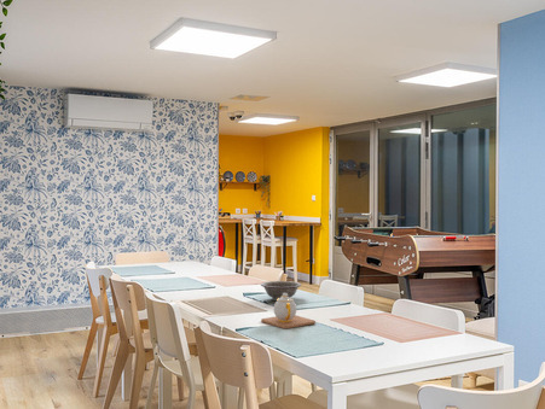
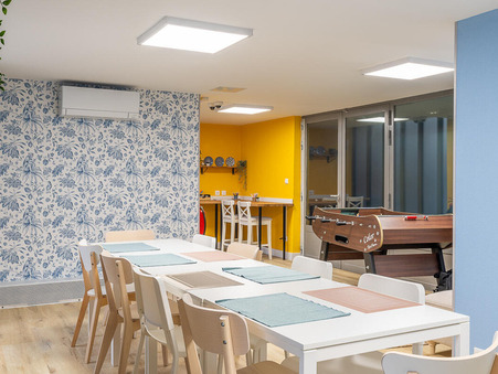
- teapot [260,293,317,329]
- decorative bowl [260,280,302,302]
